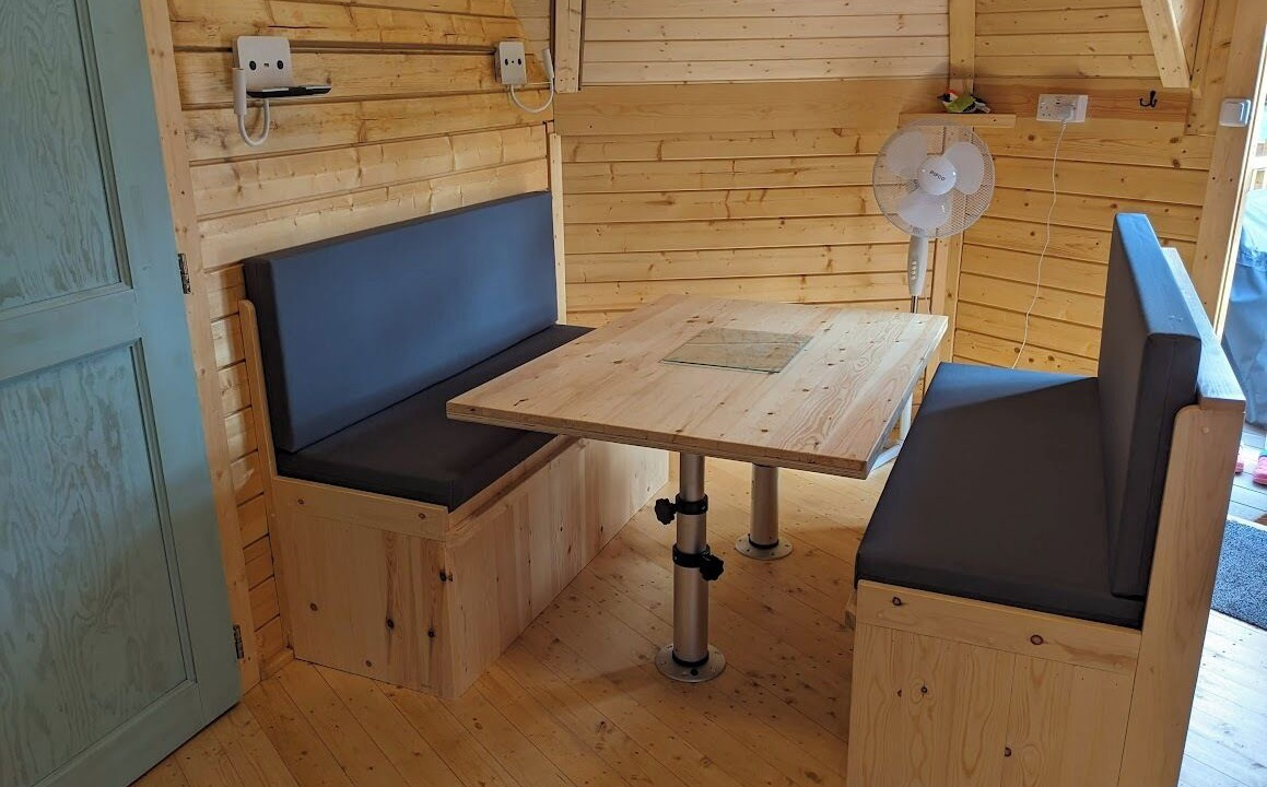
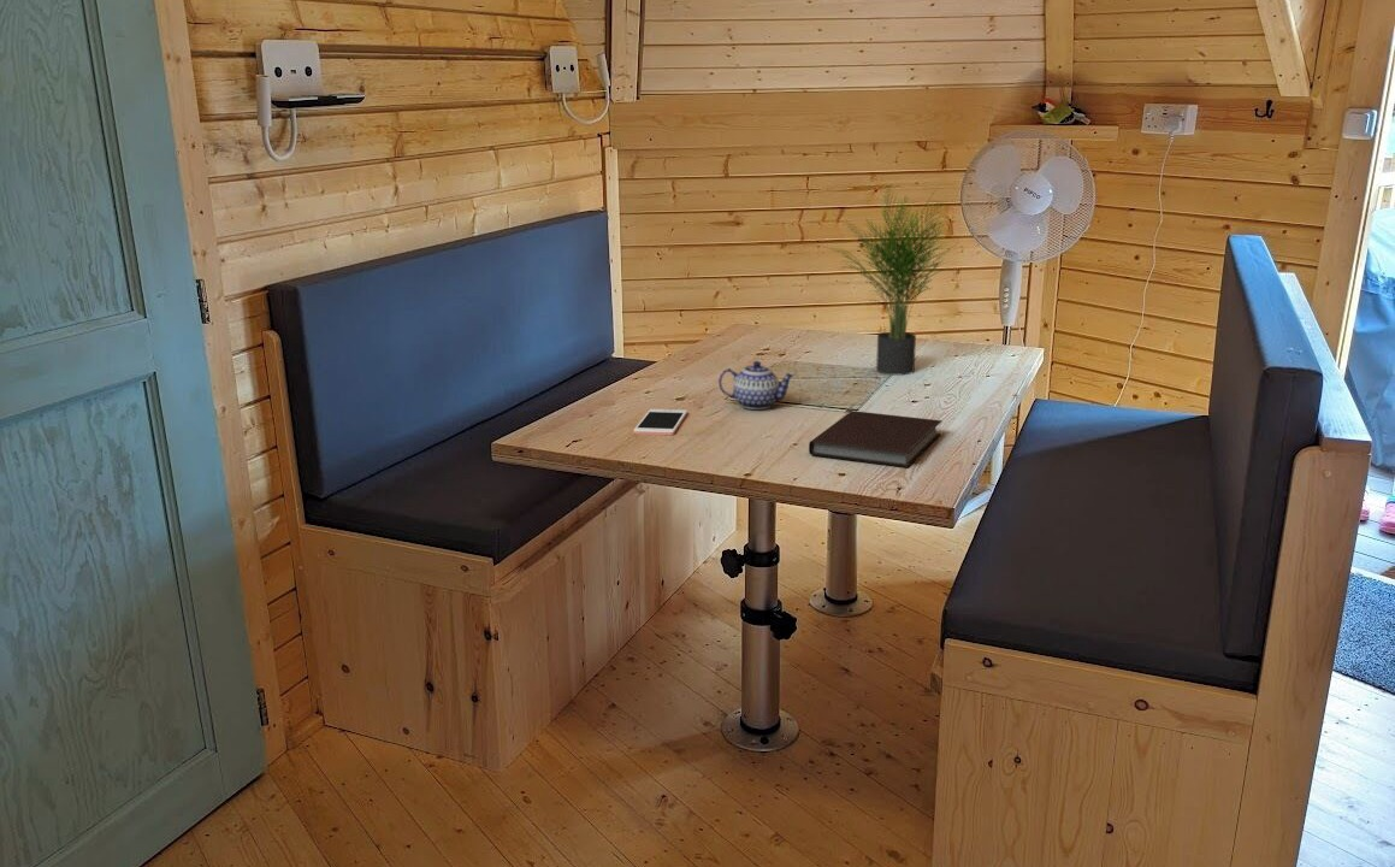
+ cell phone [633,408,688,437]
+ potted plant [821,182,956,377]
+ teapot [717,360,796,411]
+ notebook [808,411,944,468]
